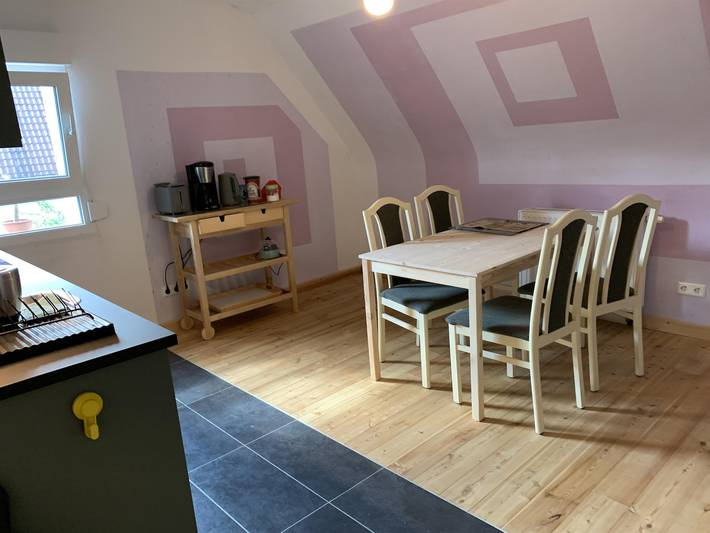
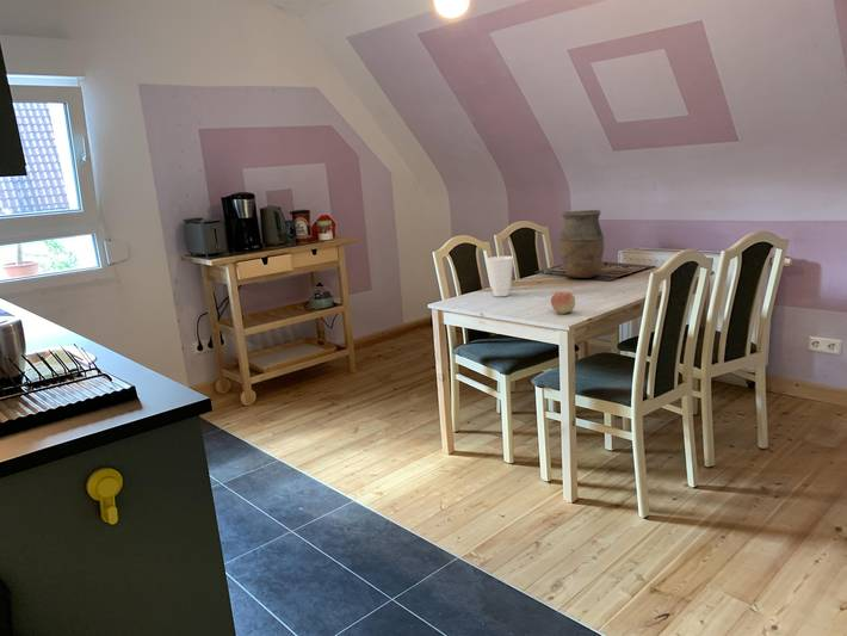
+ apple [550,291,576,315]
+ cup [484,255,514,297]
+ vase [558,209,605,279]
